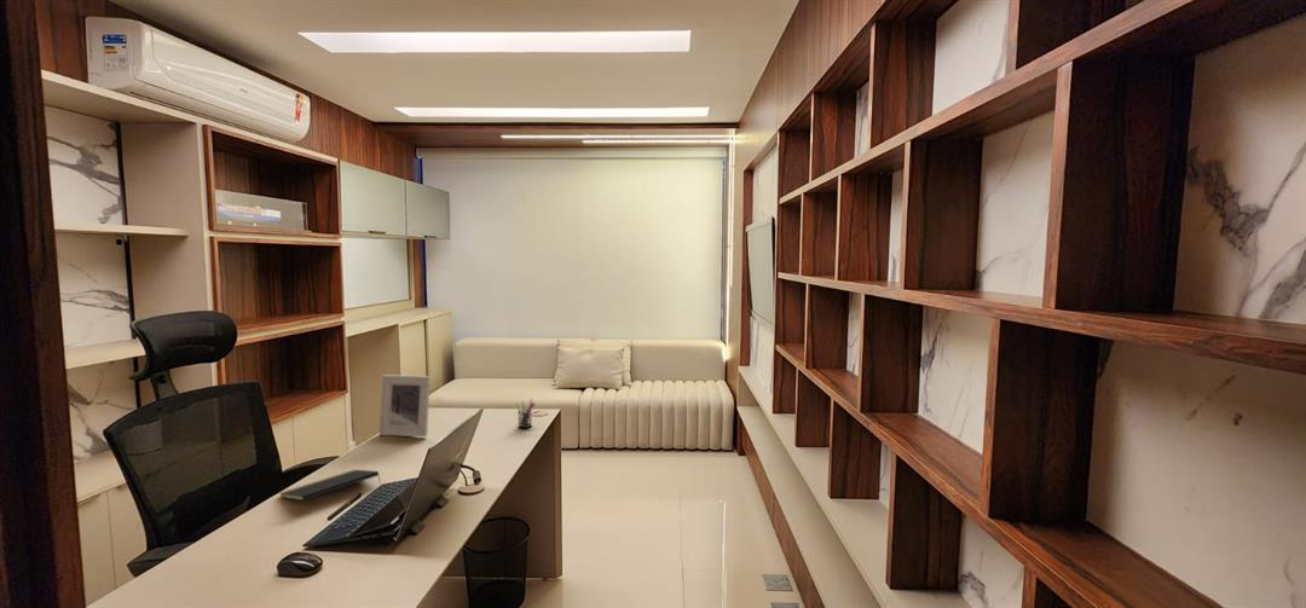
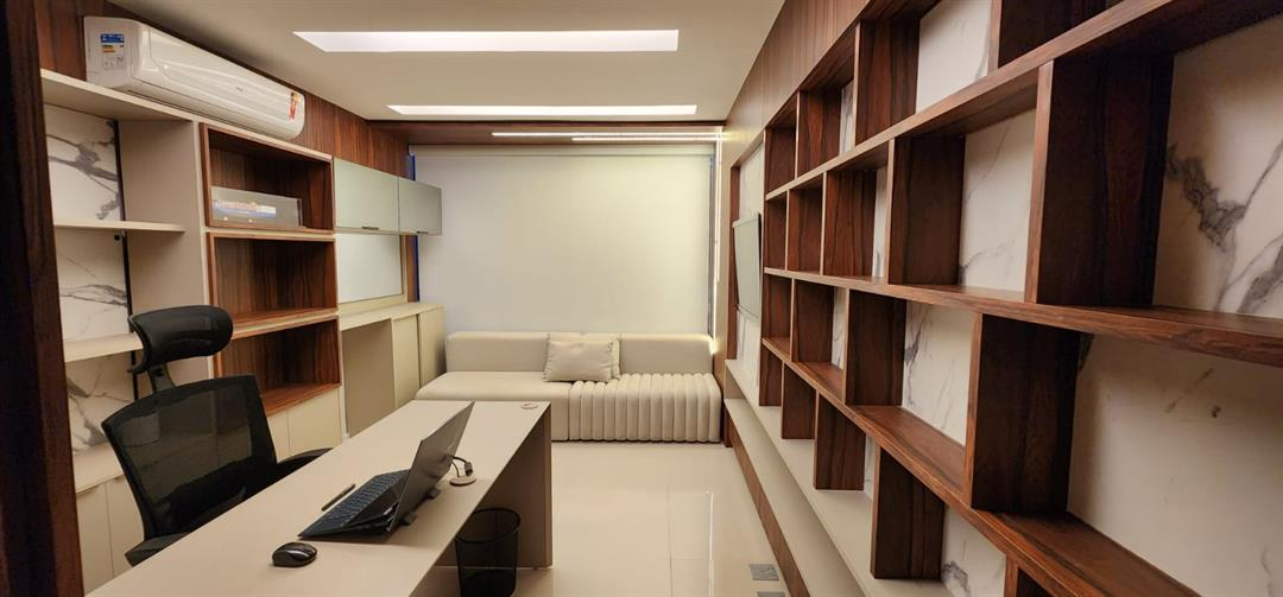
- notepad [278,469,382,502]
- picture frame [378,374,432,438]
- pen holder [514,398,537,429]
